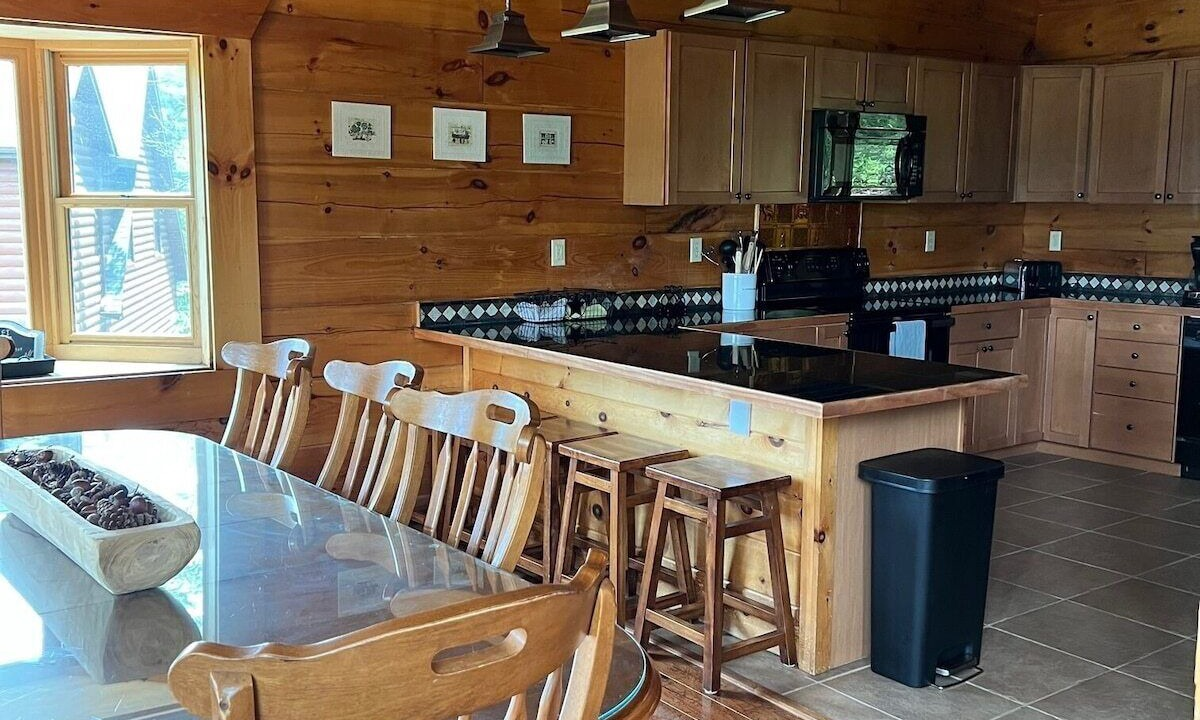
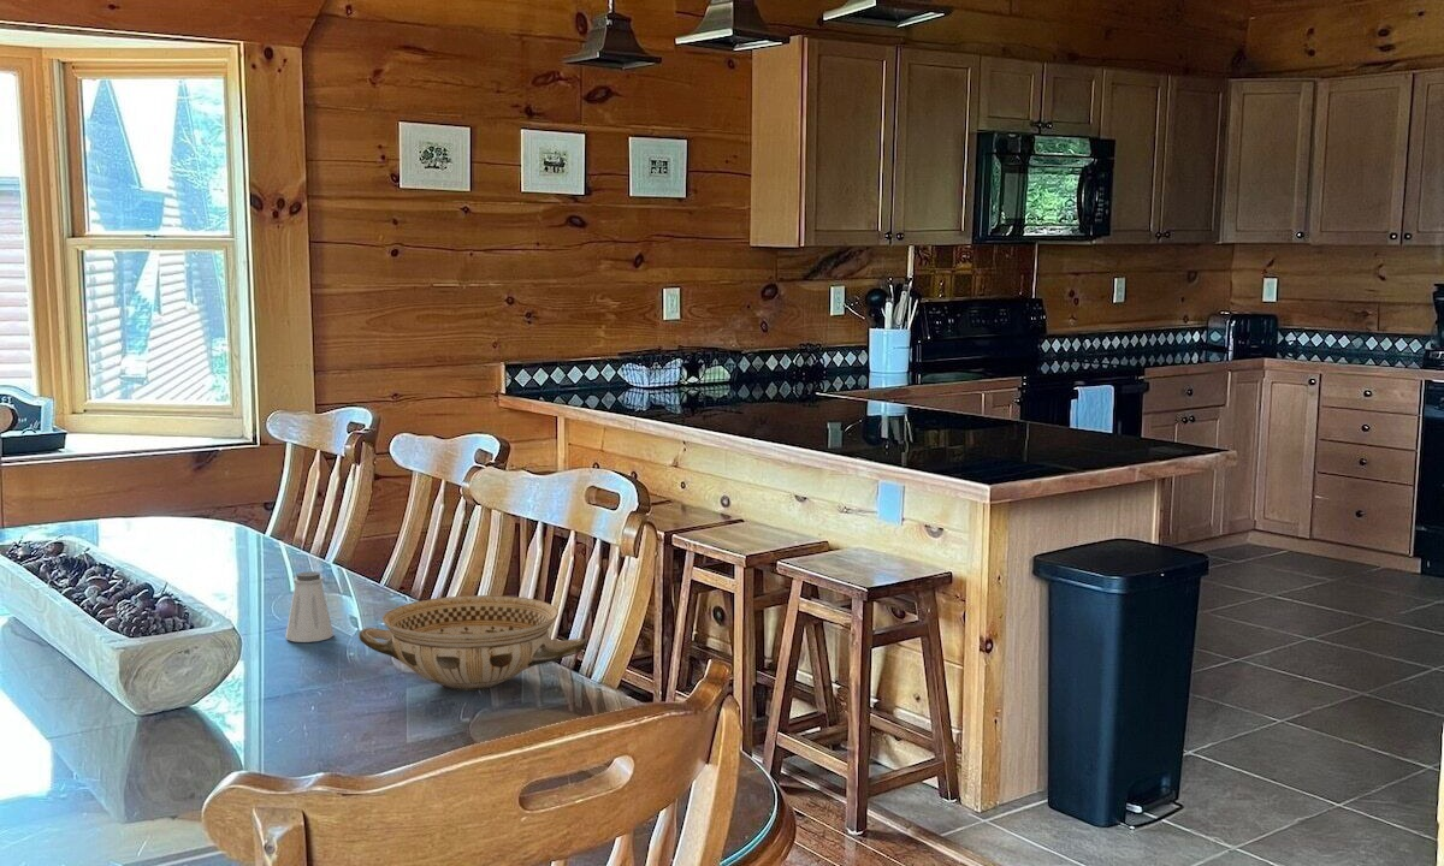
+ saltshaker [285,570,335,643]
+ ceramic bowl [357,594,587,692]
